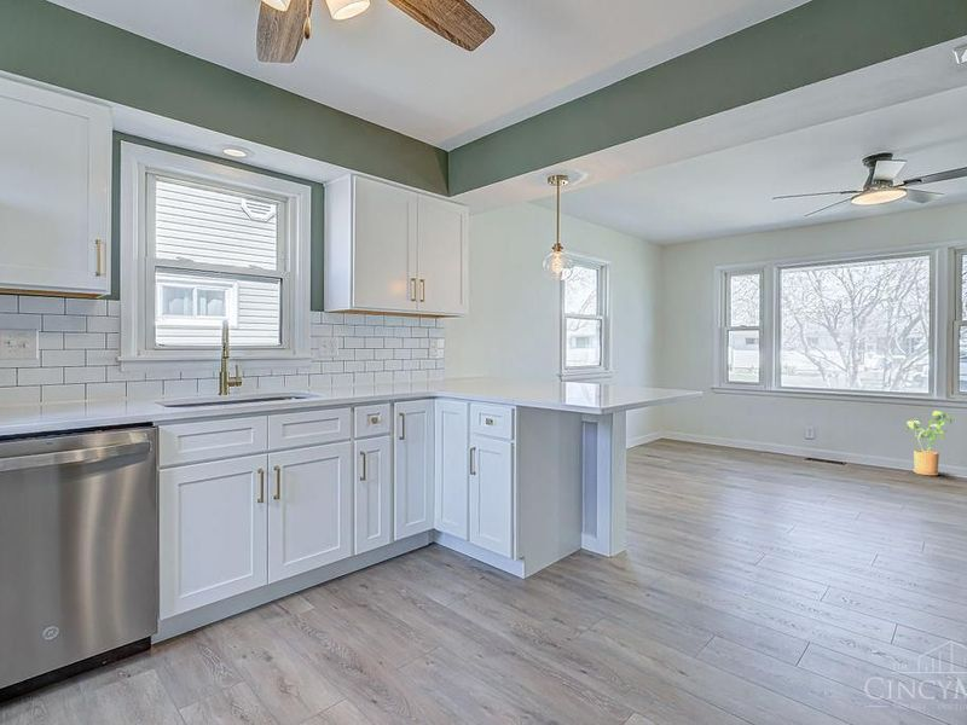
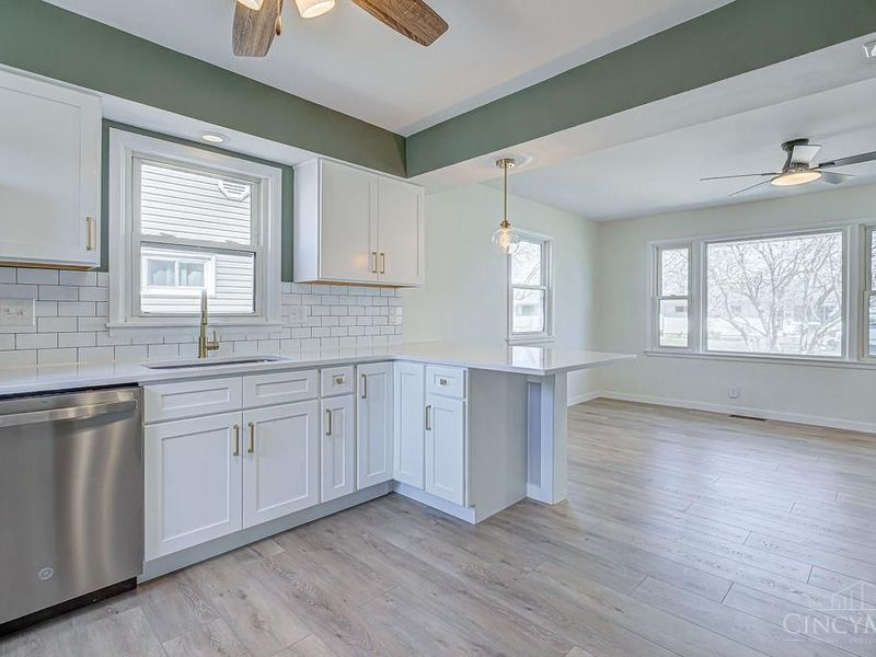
- house plant [905,410,955,476]
